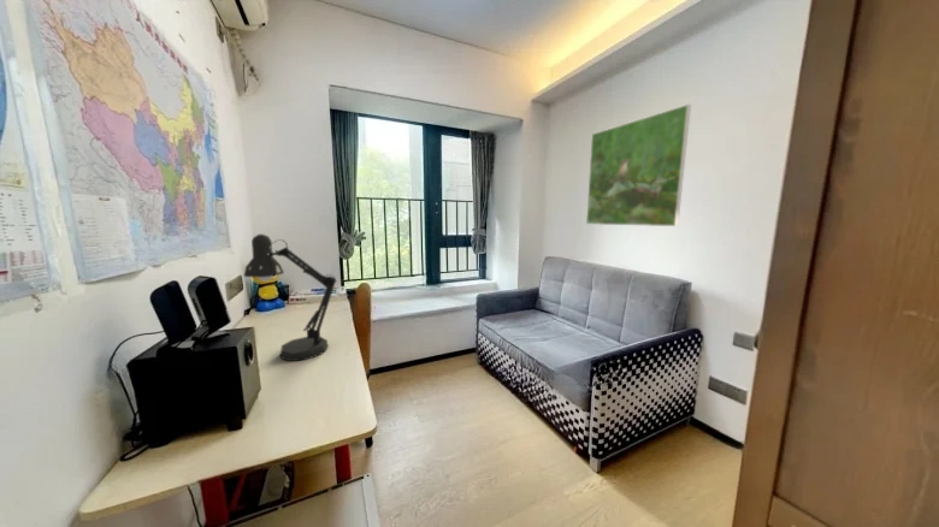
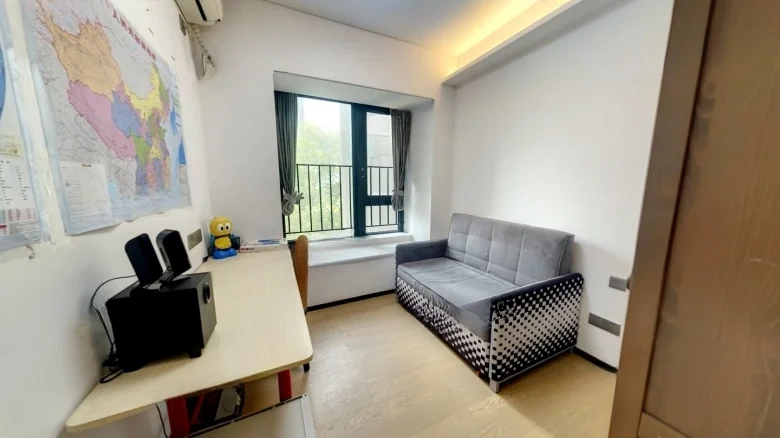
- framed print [585,103,692,227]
- desk lamp [243,233,337,362]
